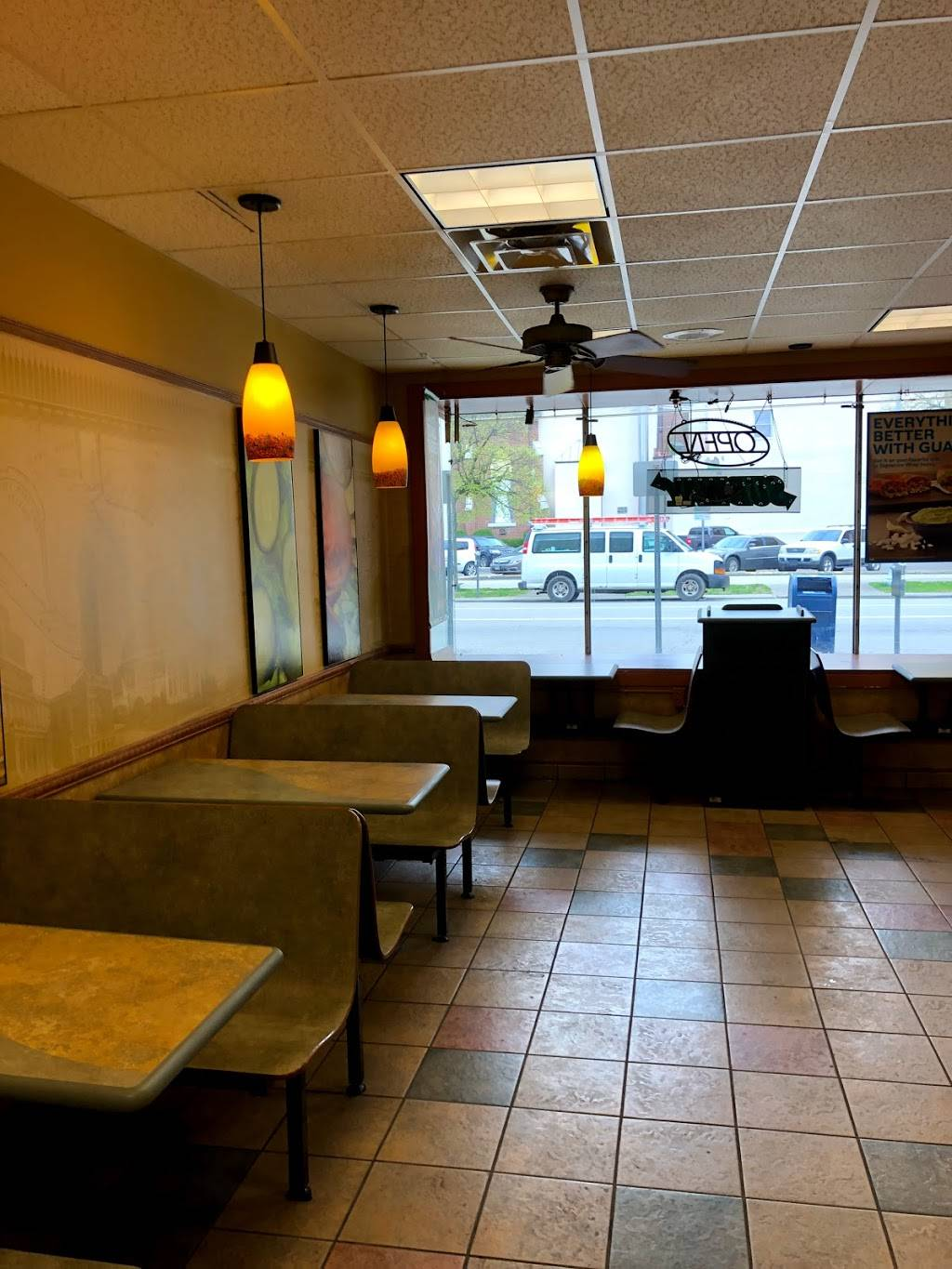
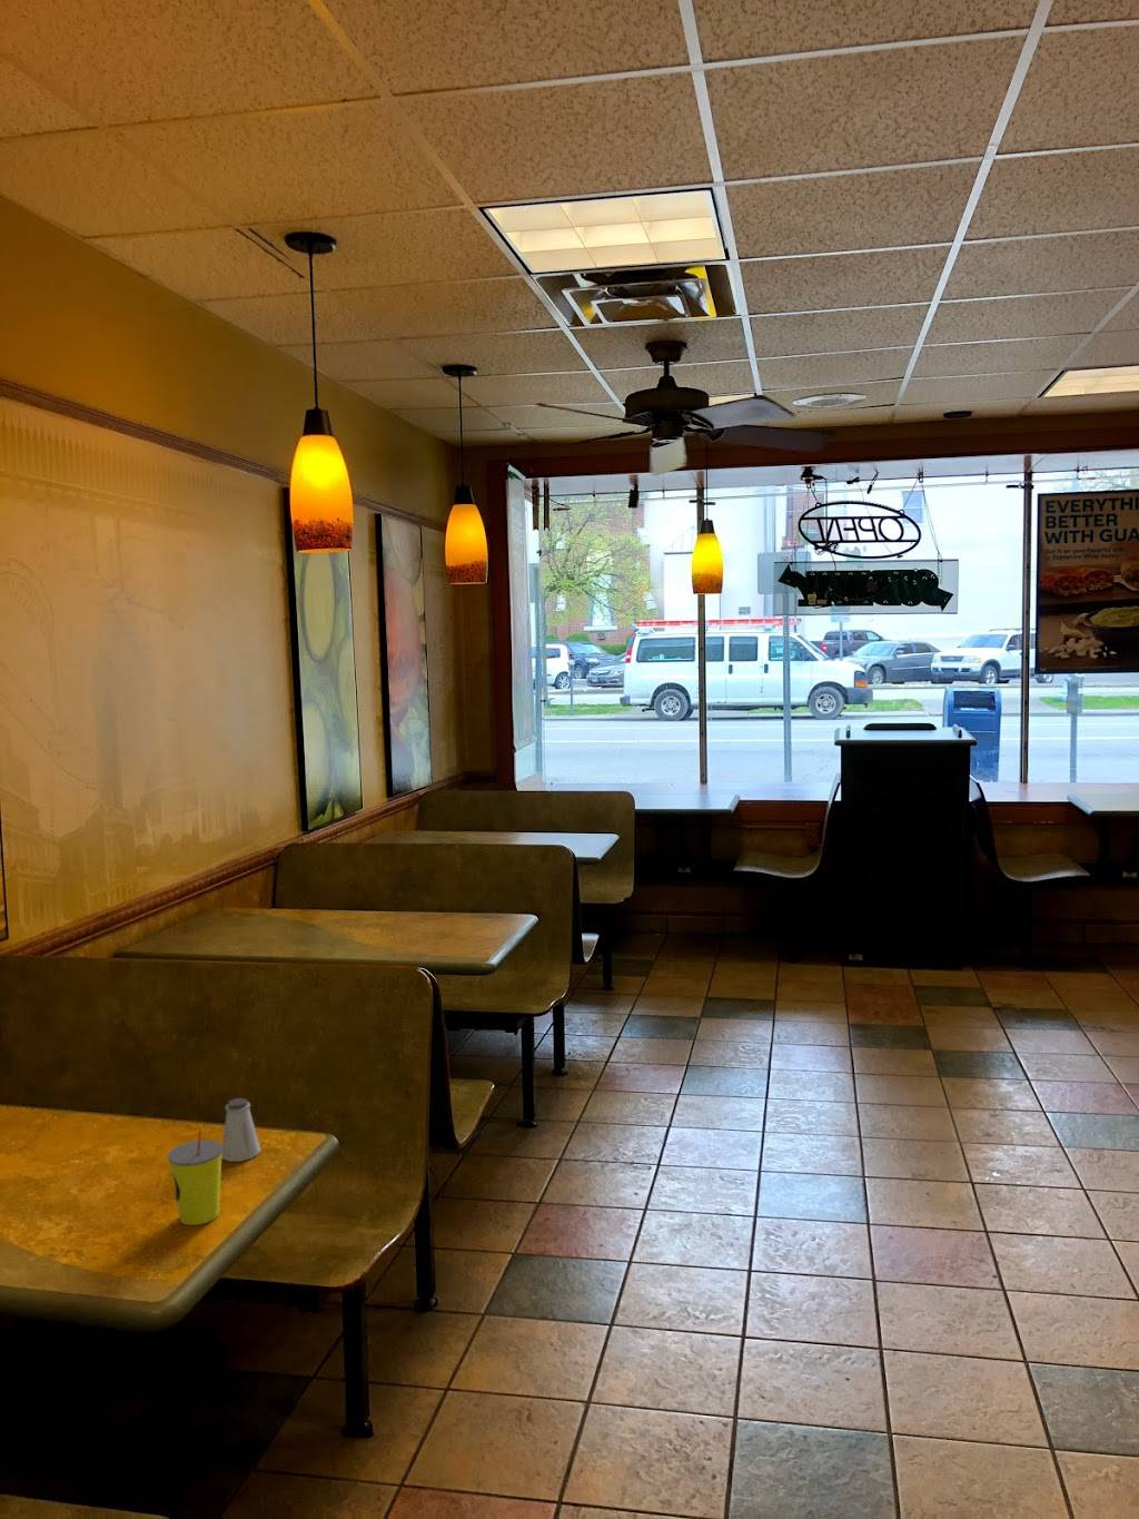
+ saltshaker [221,1098,261,1163]
+ straw [166,1129,223,1226]
